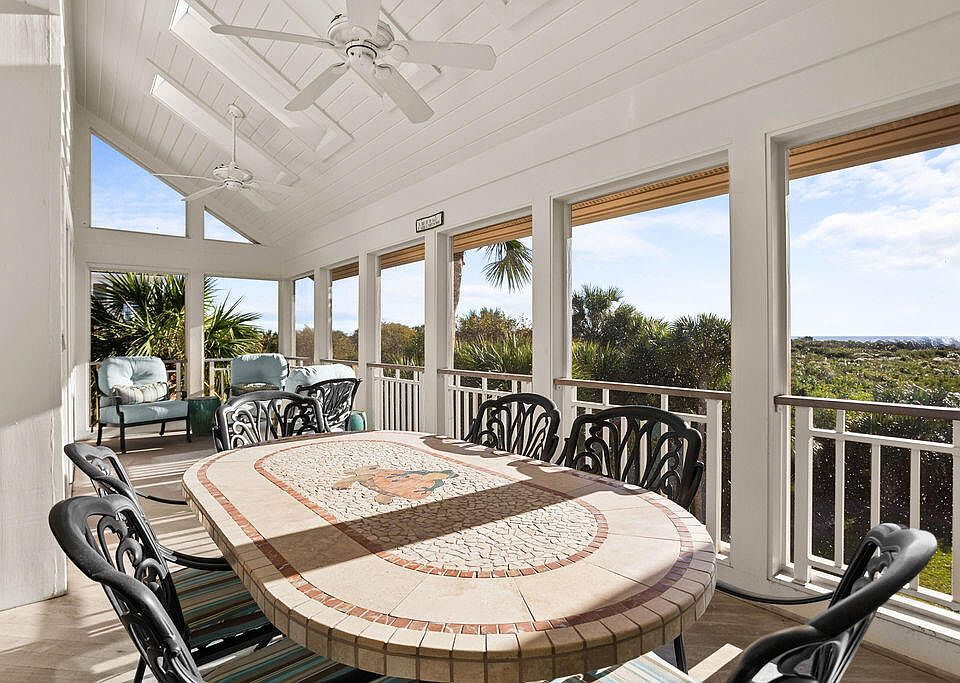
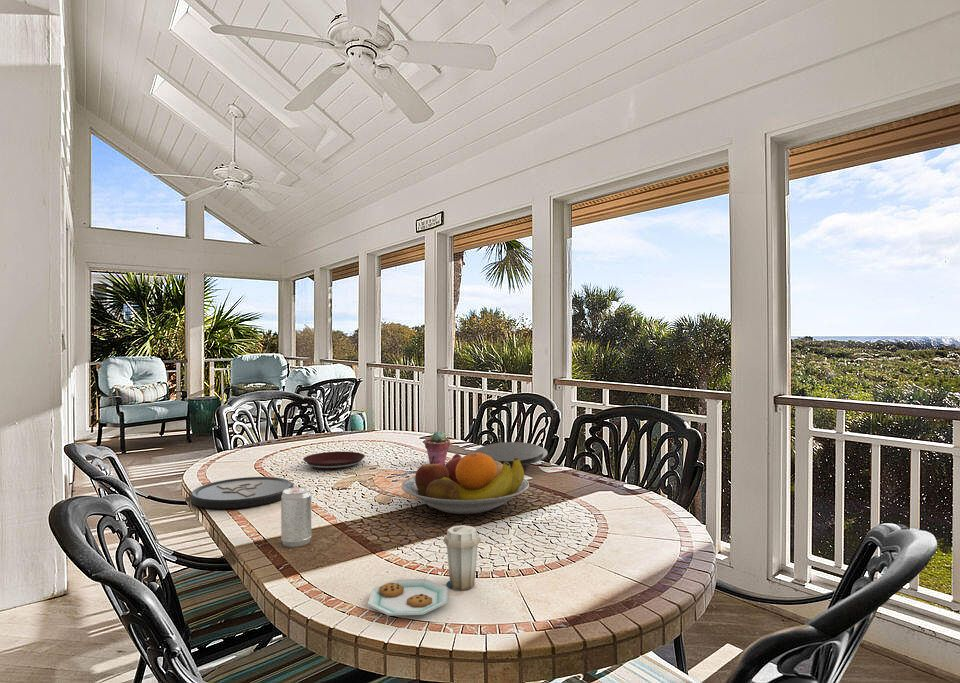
+ fruit bowl [401,452,530,515]
+ plate [302,451,366,471]
+ plate [472,441,548,468]
+ potted succulent [424,430,451,466]
+ beverage can [280,486,312,548]
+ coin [189,476,294,510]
+ plate [366,524,482,617]
